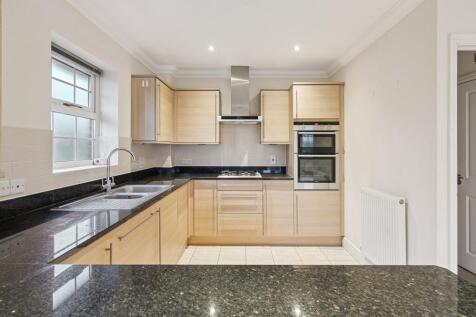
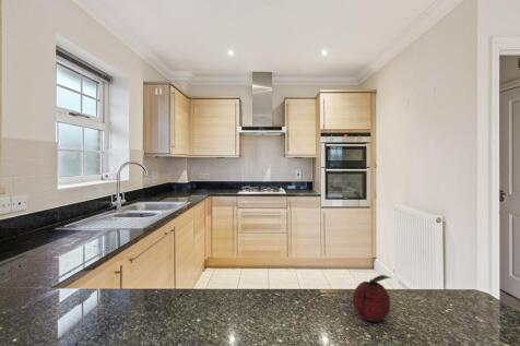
+ fruit [352,274,393,323]
